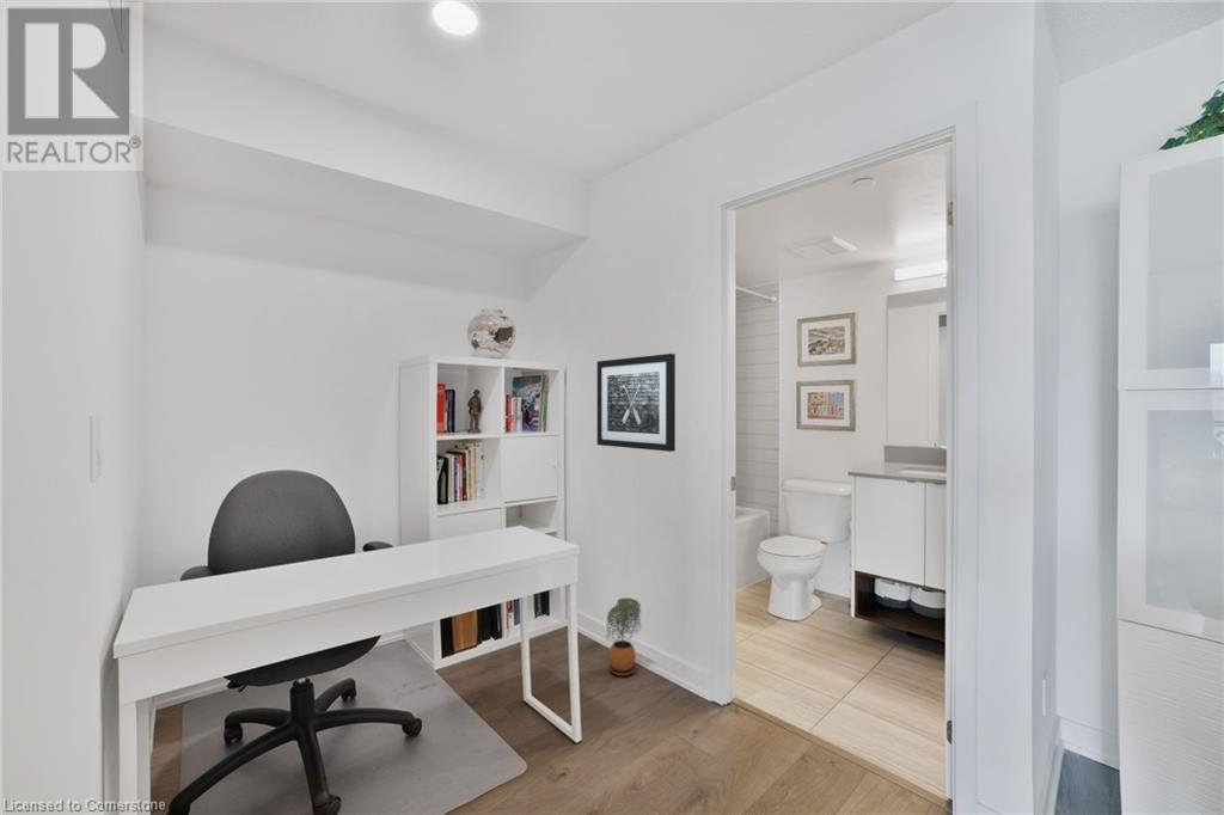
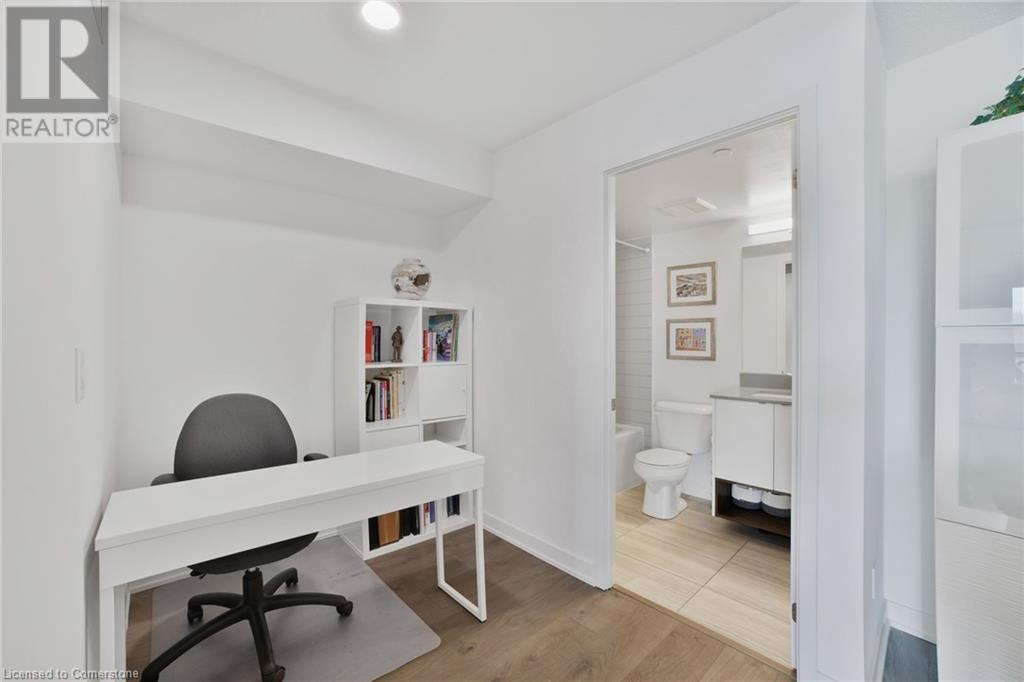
- potted plant [605,596,642,676]
- wall art [596,353,677,453]
